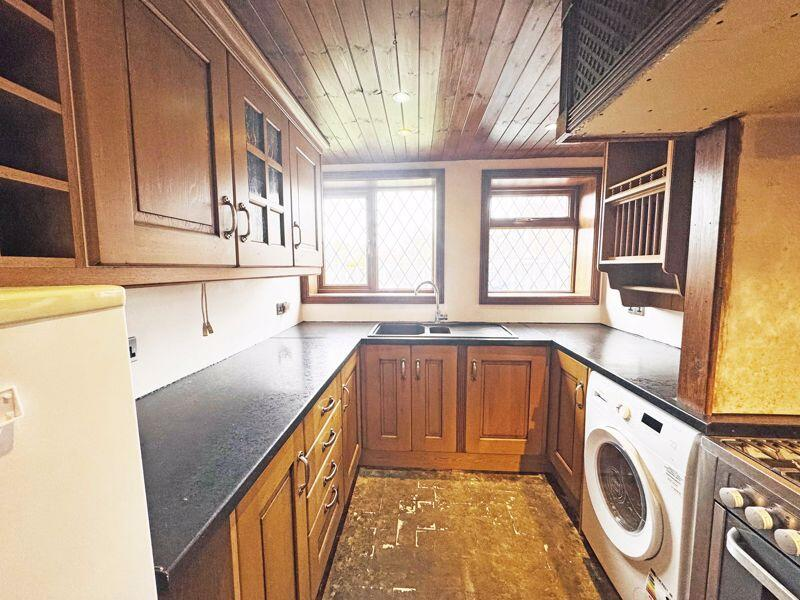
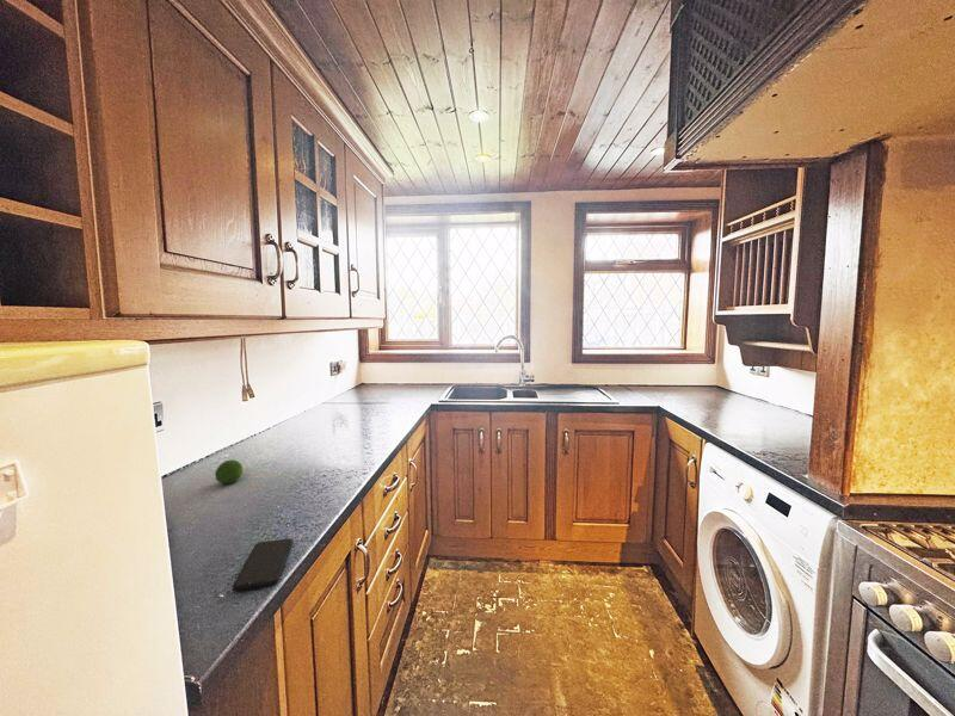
+ fruit [214,458,244,484]
+ smartphone [232,537,294,592]
